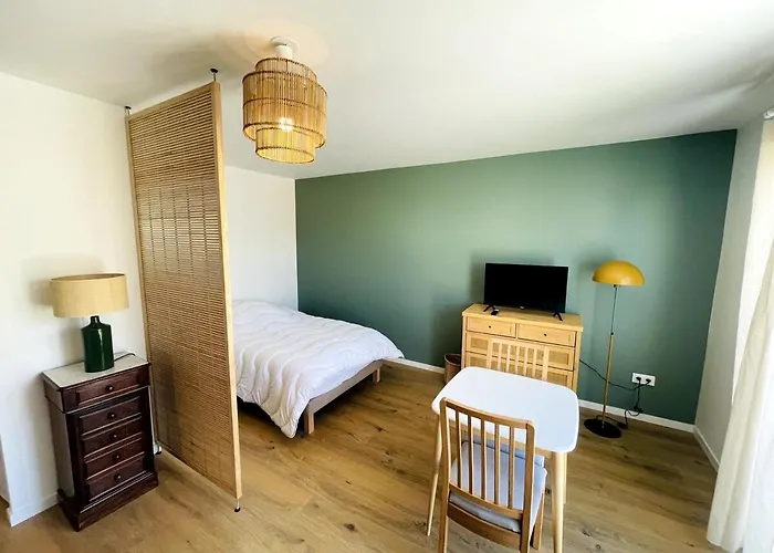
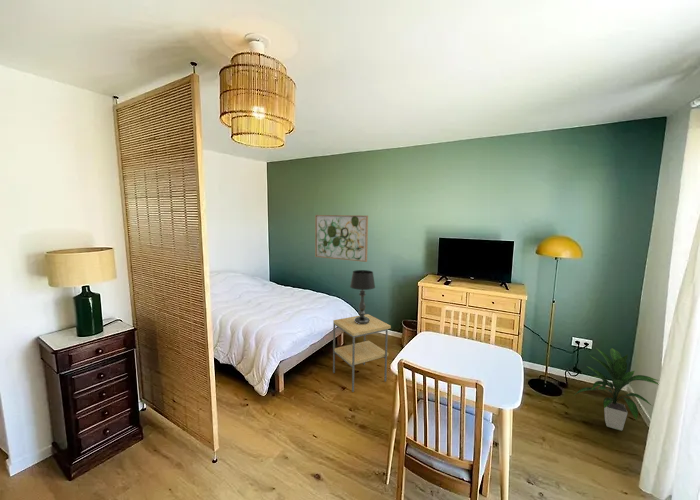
+ indoor plant [574,347,660,432]
+ wall art [314,214,369,263]
+ side table [332,313,392,393]
+ table lamp [349,269,376,324]
